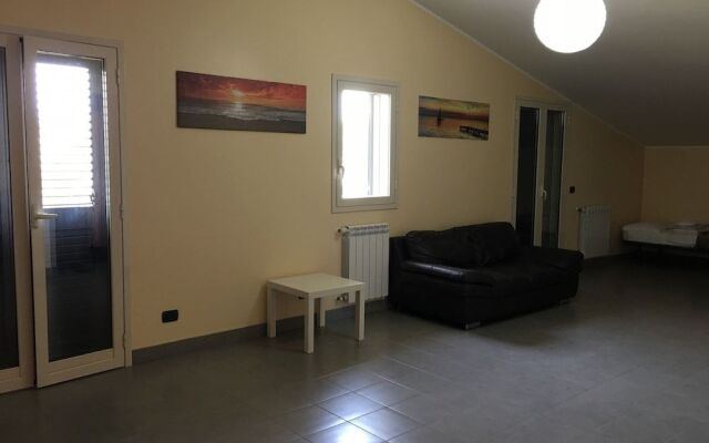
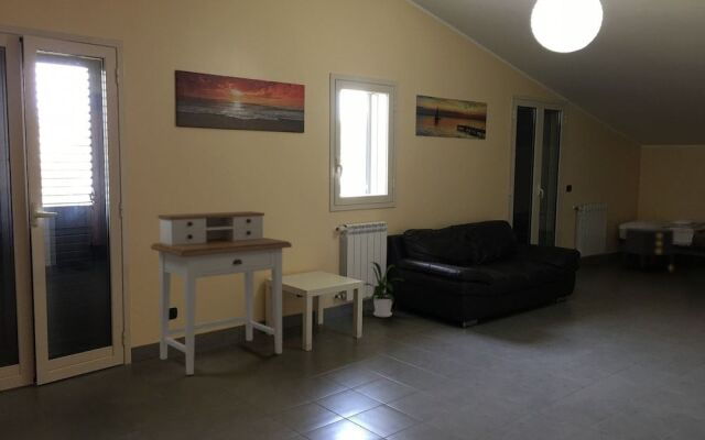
+ nightstand [622,227,675,273]
+ house plant [364,261,406,318]
+ desk [150,210,293,376]
